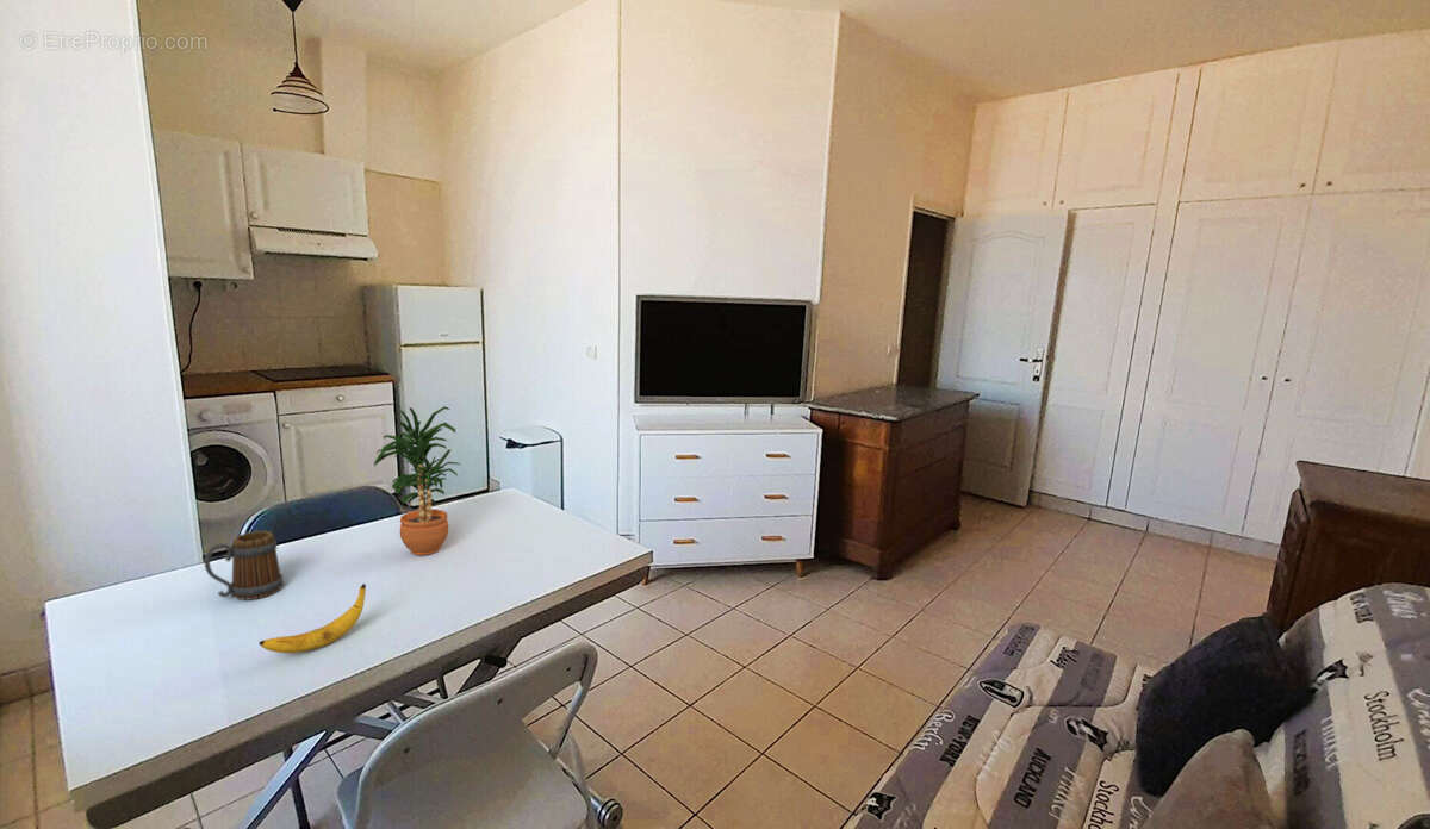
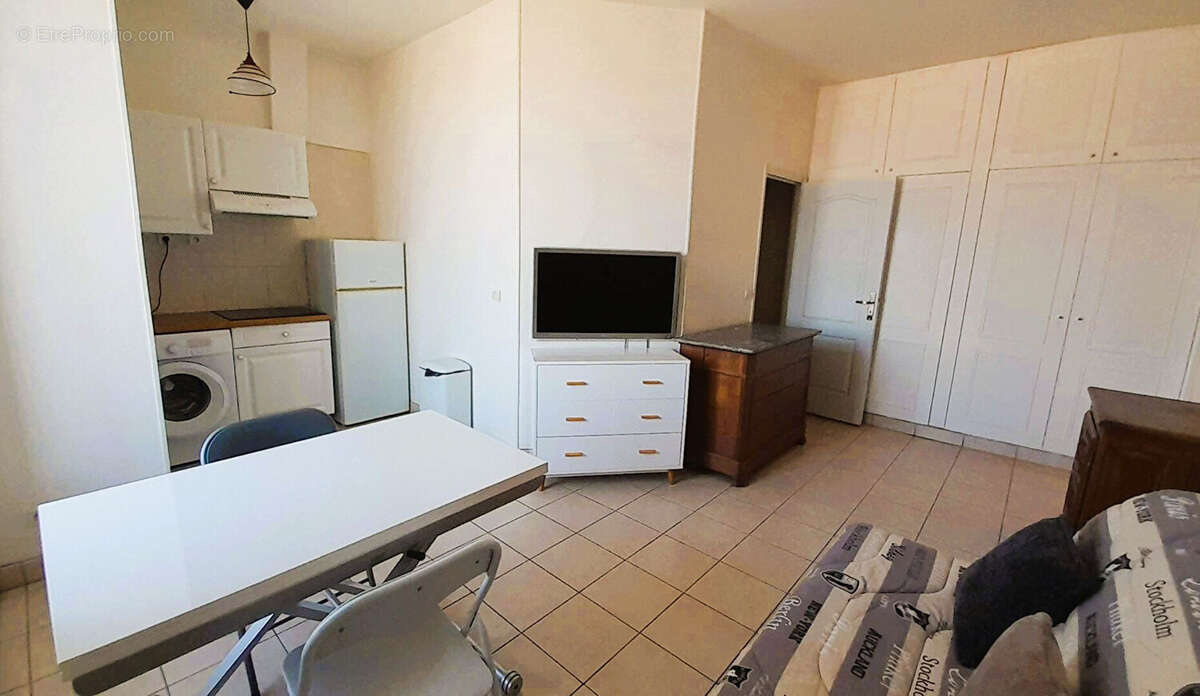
- potted plant [373,405,461,556]
- banana [259,582,367,654]
- mug [203,530,285,602]
